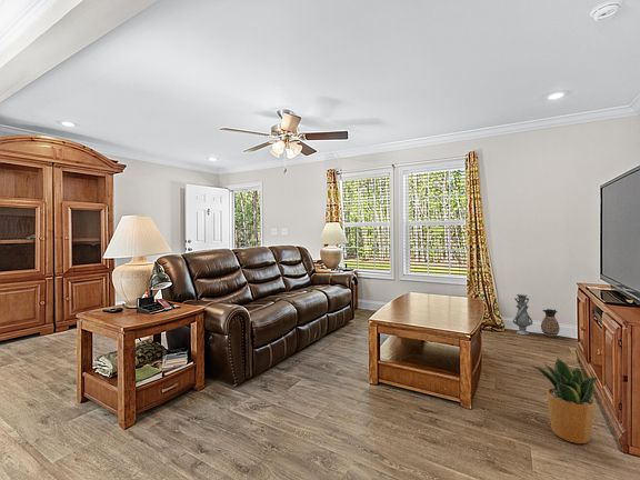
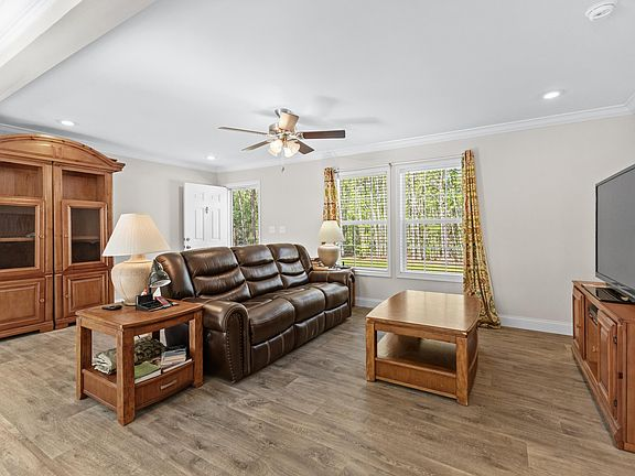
- potted plant [530,356,602,444]
- vase [511,293,533,336]
- ceramic jug [540,308,561,338]
